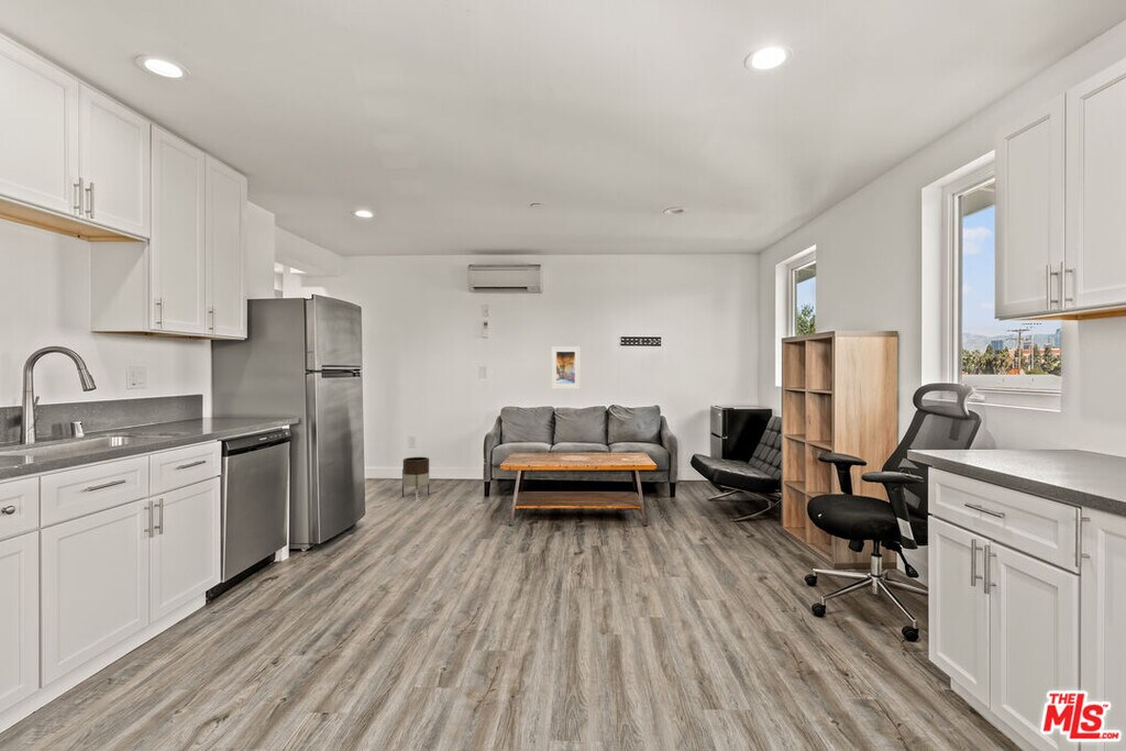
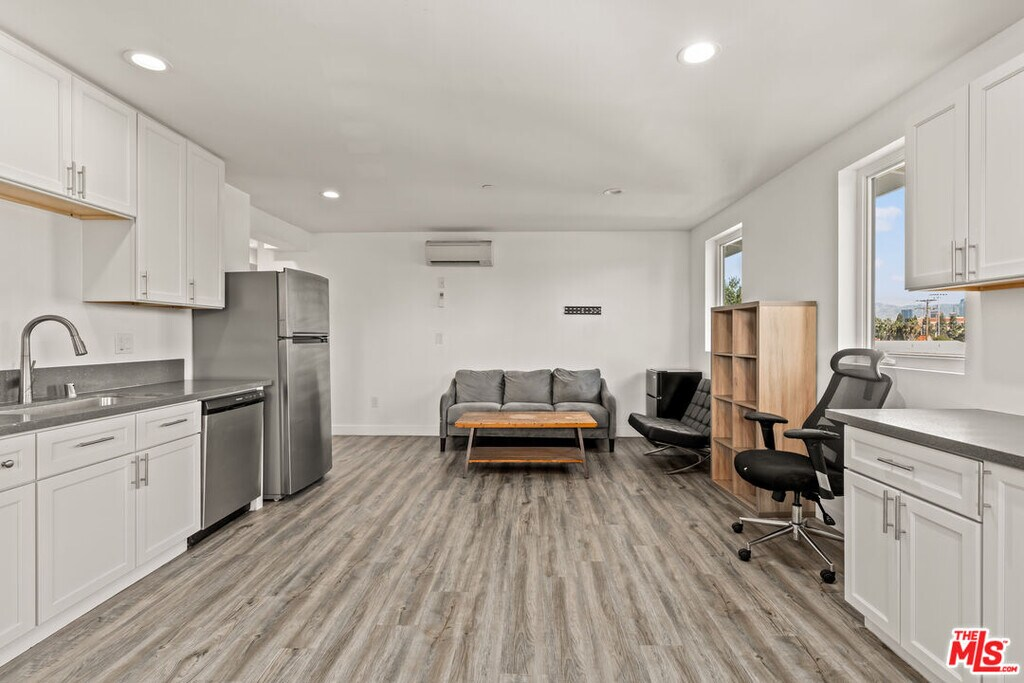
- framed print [550,345,582,389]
- planter [401,456,430,498]
